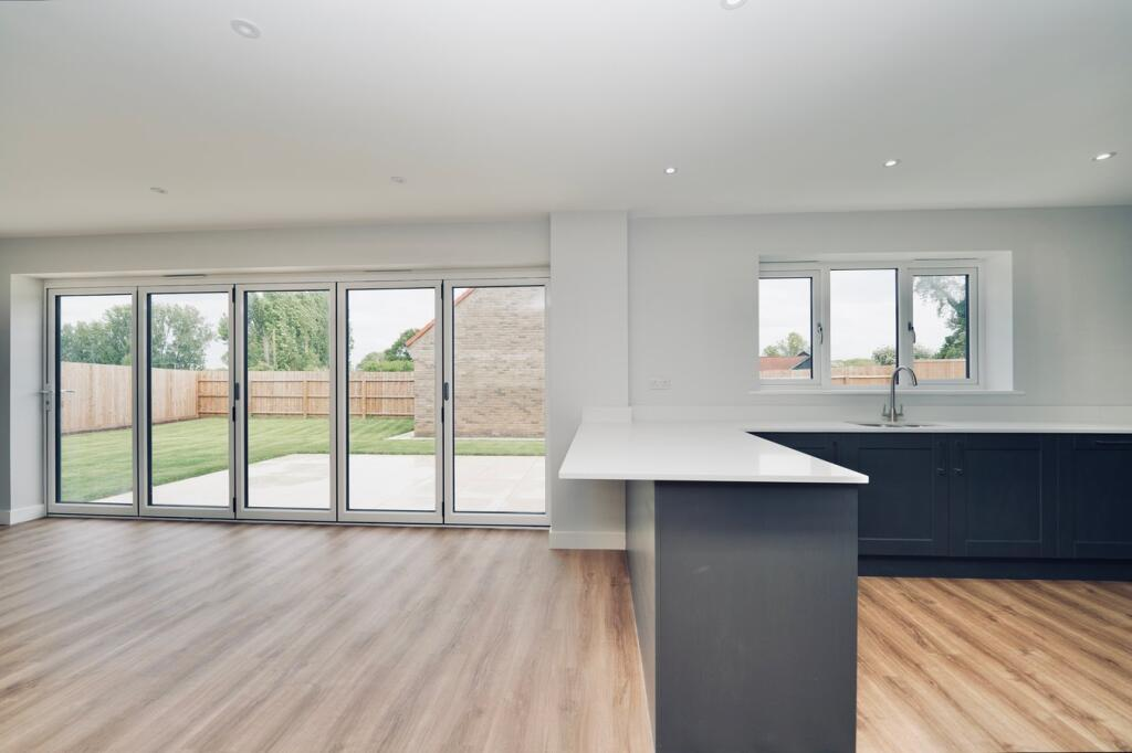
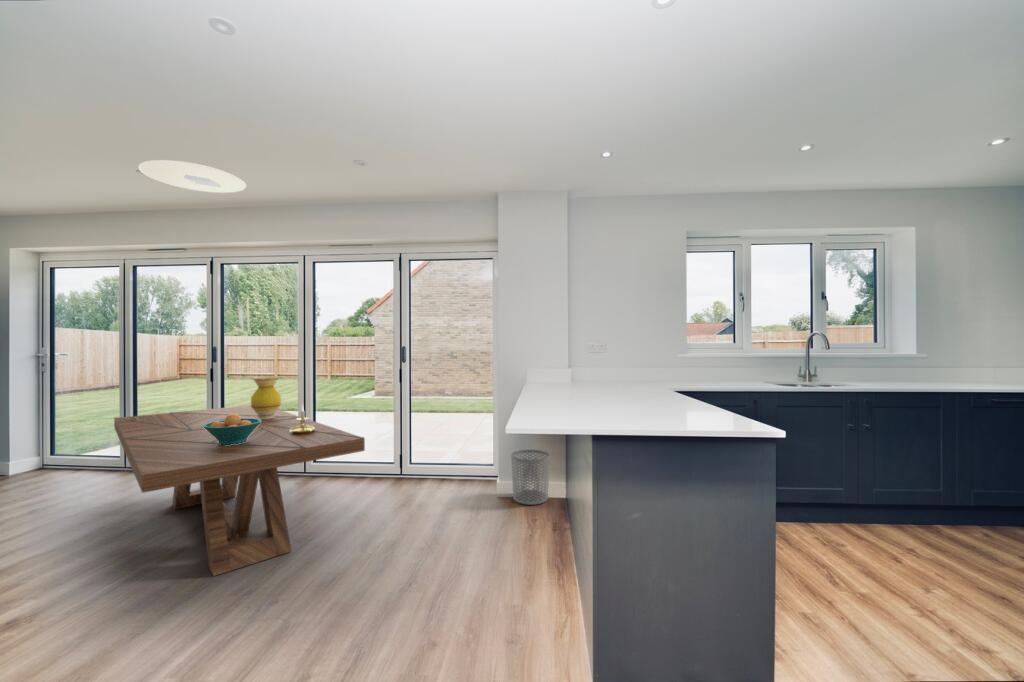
+ ceiling light [138,159,247,194]
+ waste bin [510,449,550,506]
+ fruit bowl [203,414,261,445]
+ candle holder [290,403,316,434]
+ vase [250,376,282,419]
+ dining table [113,404,366,577]
